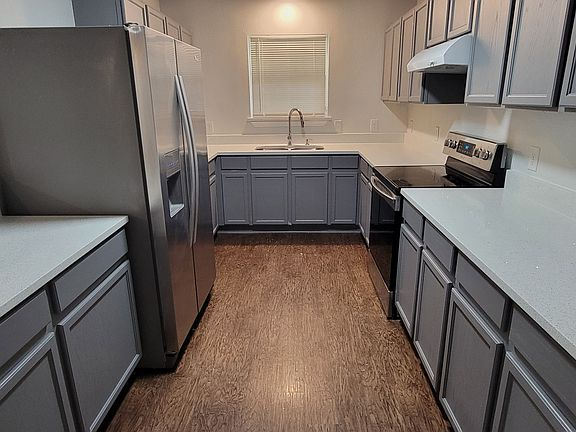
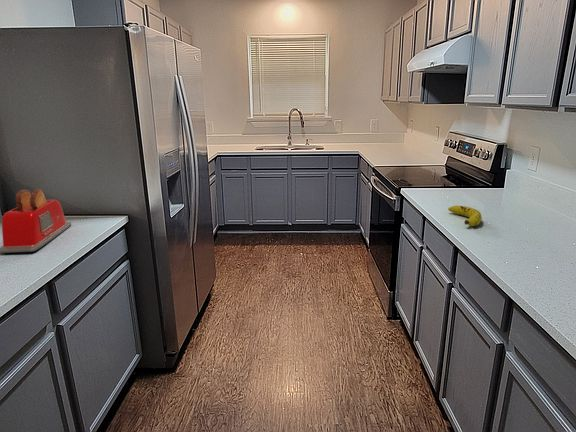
+ fruit [447,205,483,227]
+ toaster [0,188,72,254]
